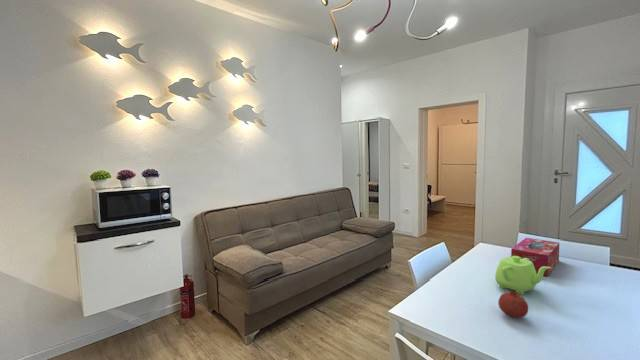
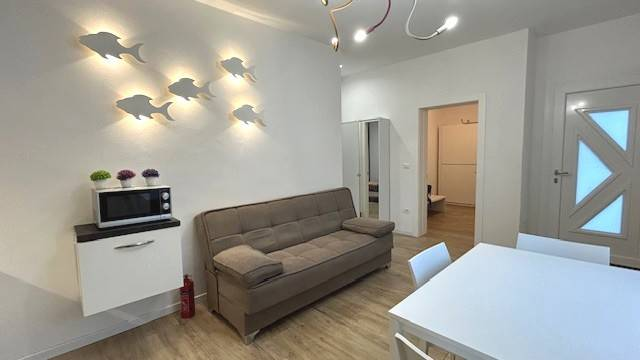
- teapot [494,256,551,296]
- tissue box [510,237,560,277]
- fruit [497,289,529,319]
